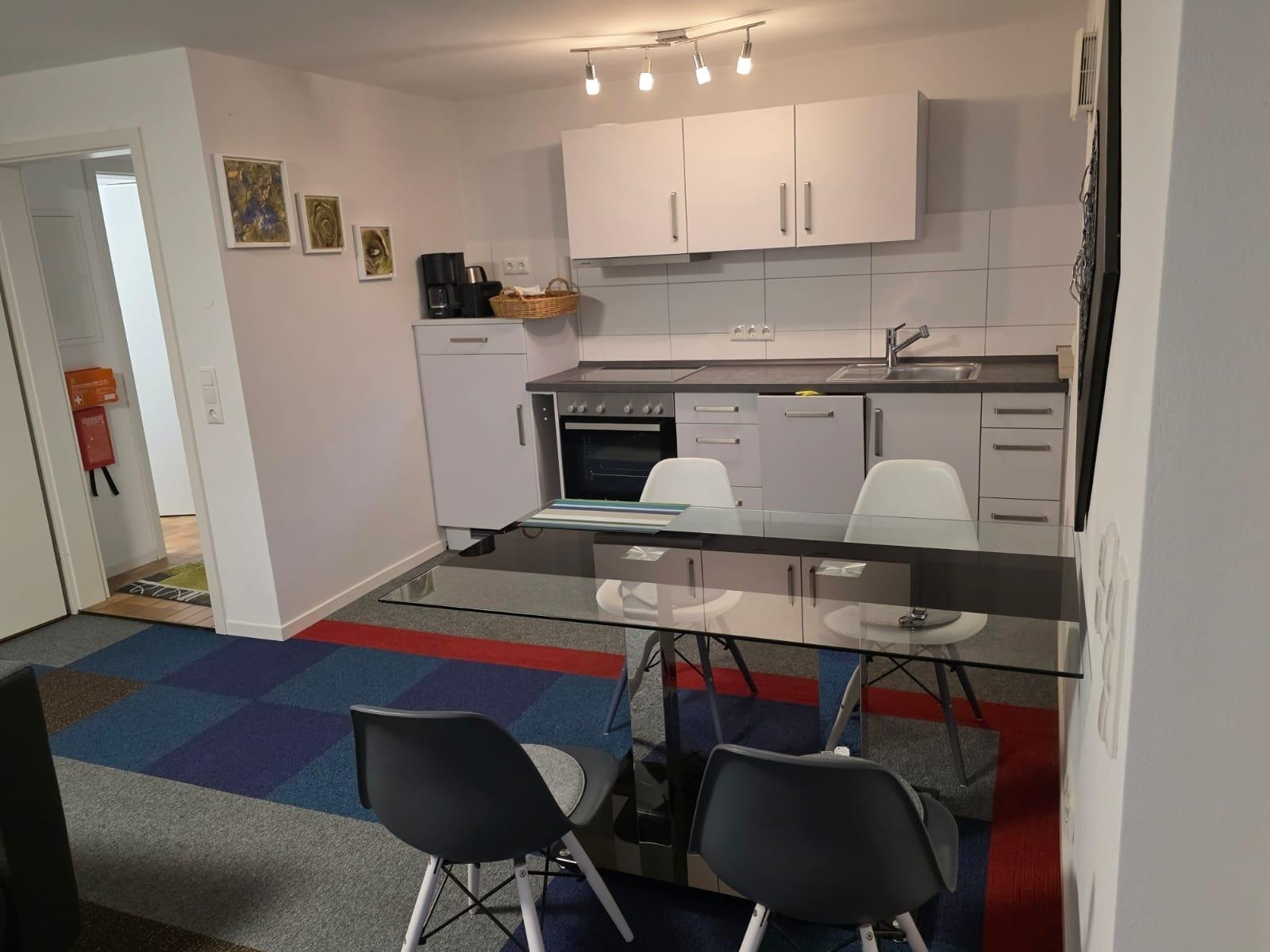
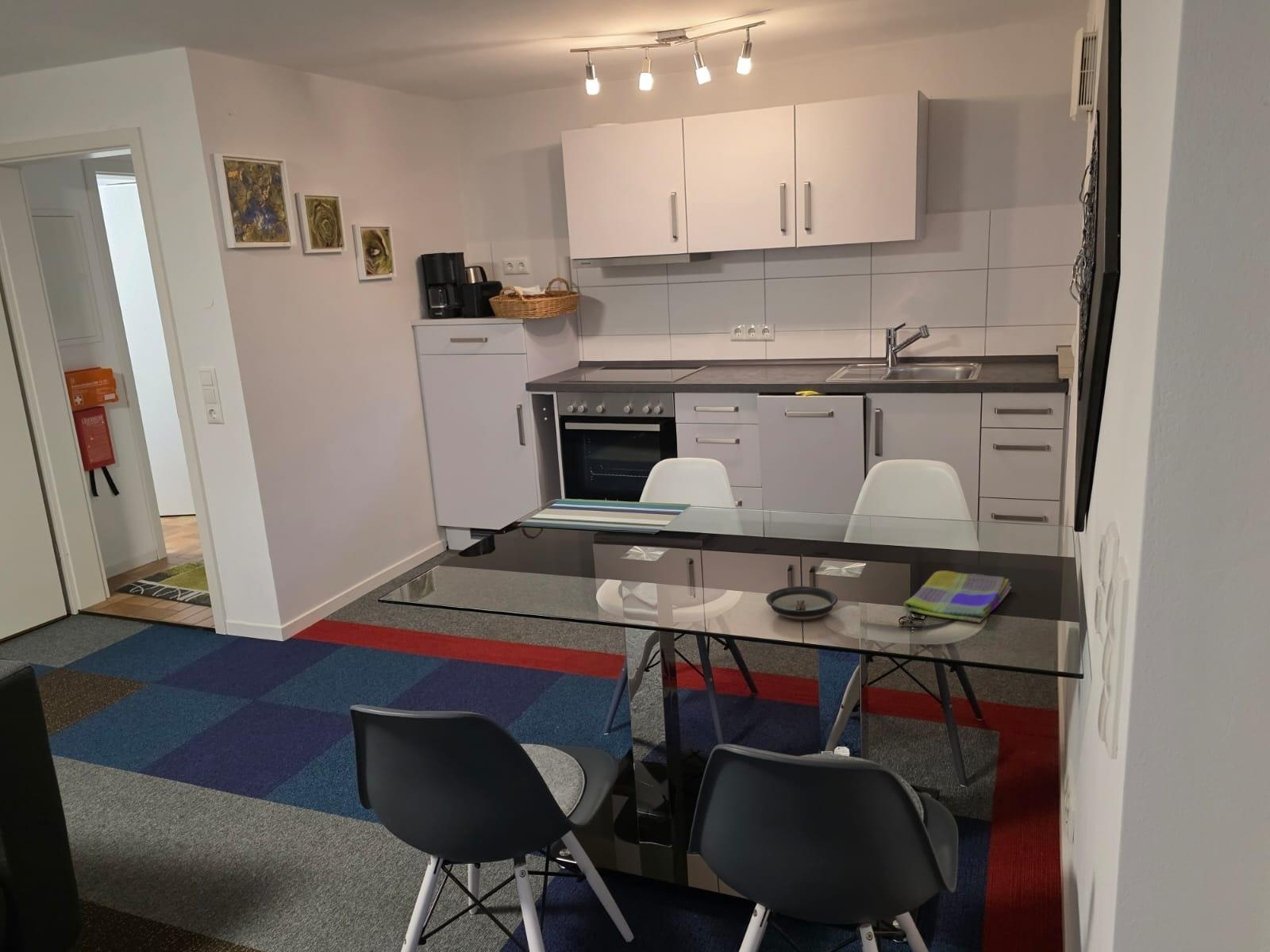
+ dish towel [903,570,1013,624]
+ saucer [765,585,838,621]
